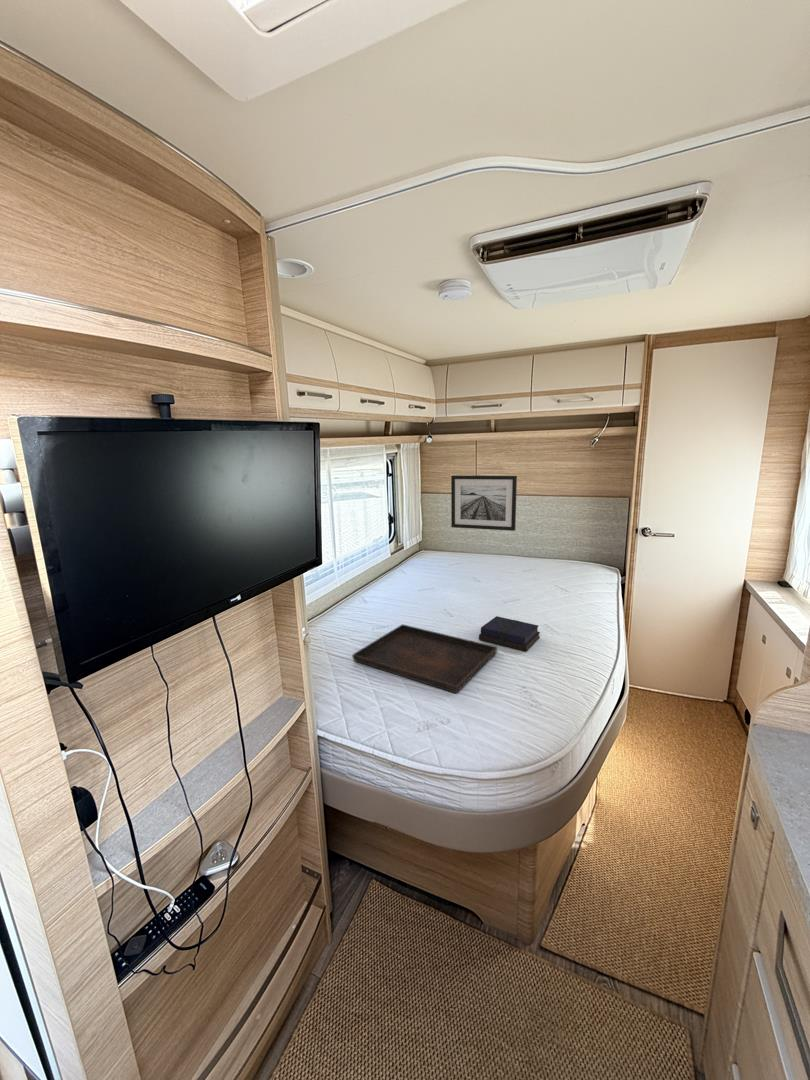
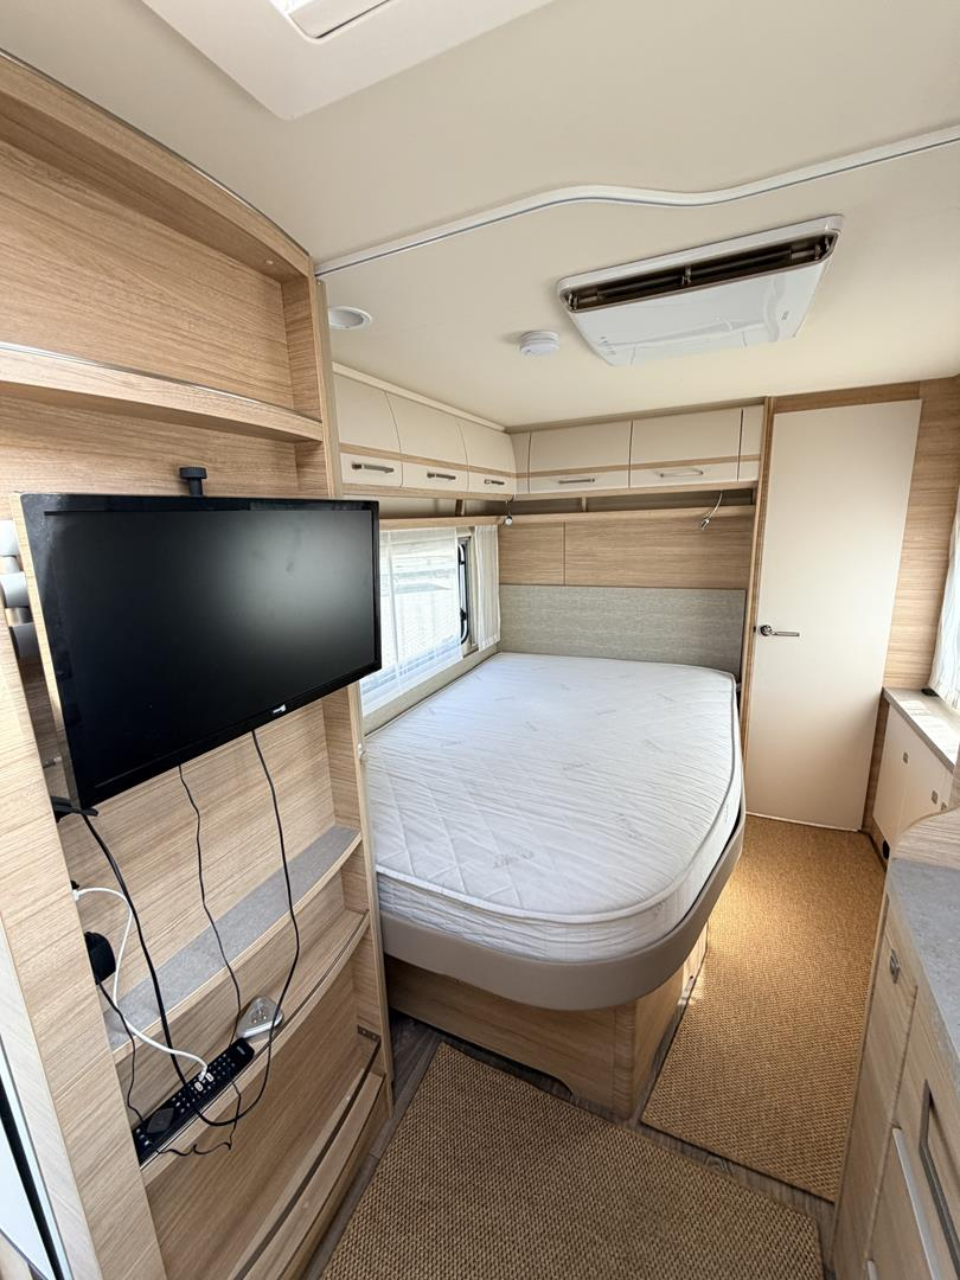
- wall art [450,475,518,532]
- serving tray [351,623,498,694]
- book [478,615,541,652]
